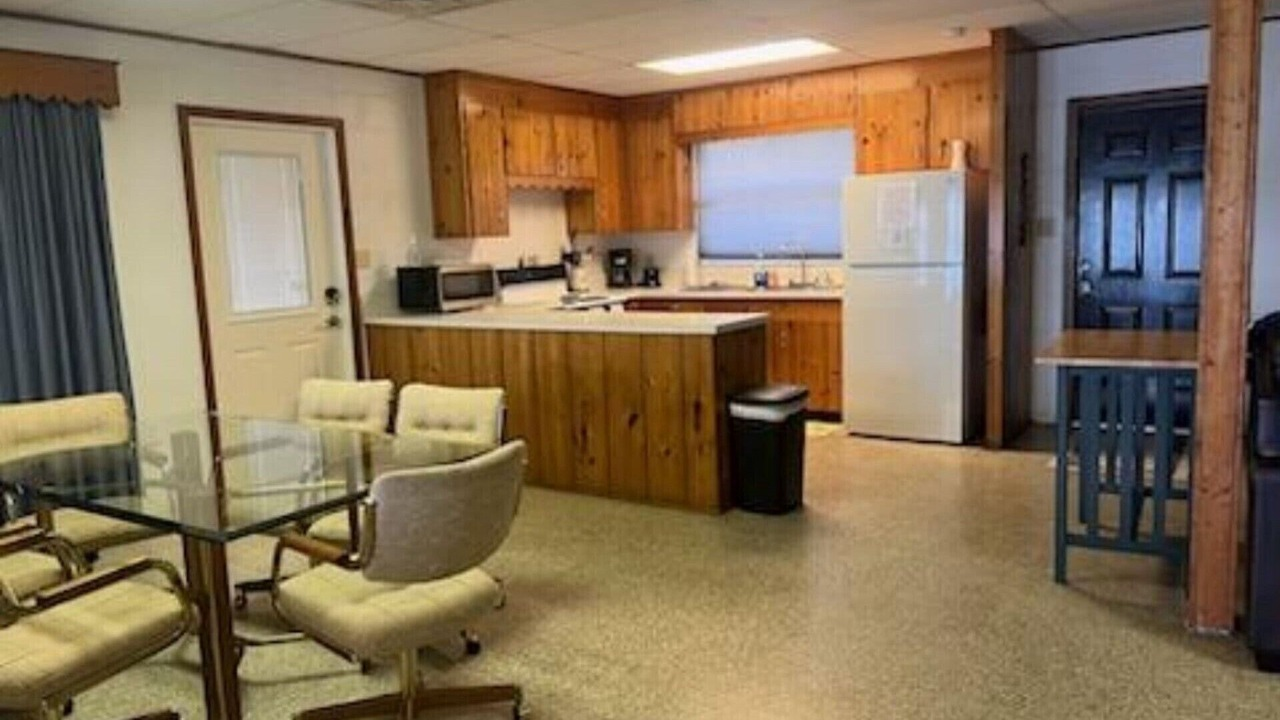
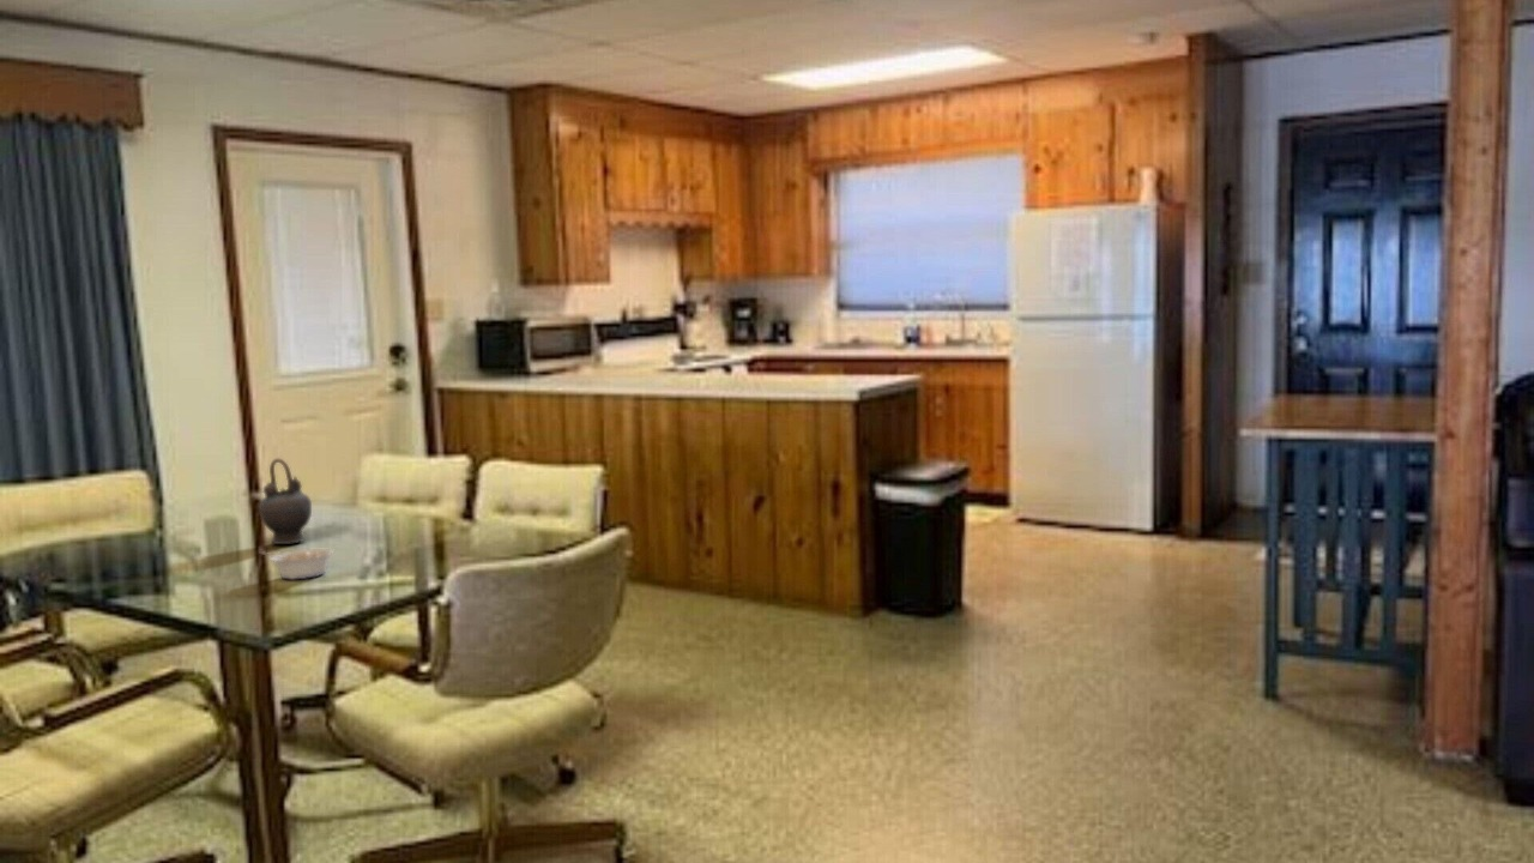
+ teapot [258,458,313,545]
+ legume [258,548,336,580]
